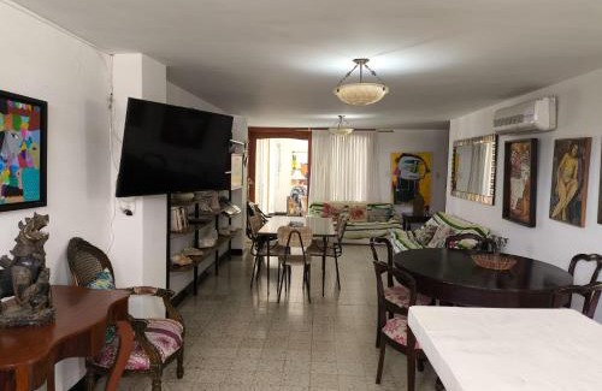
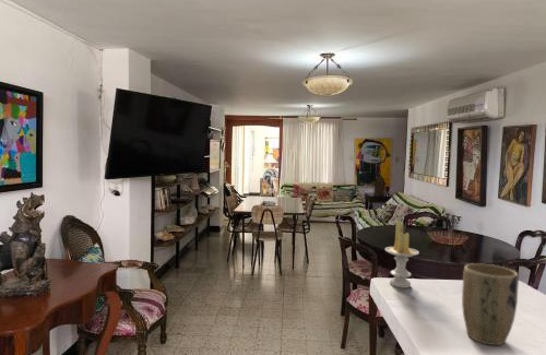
+ plant pot [461,262,520,346]
+ candle [384,220,419,288]
